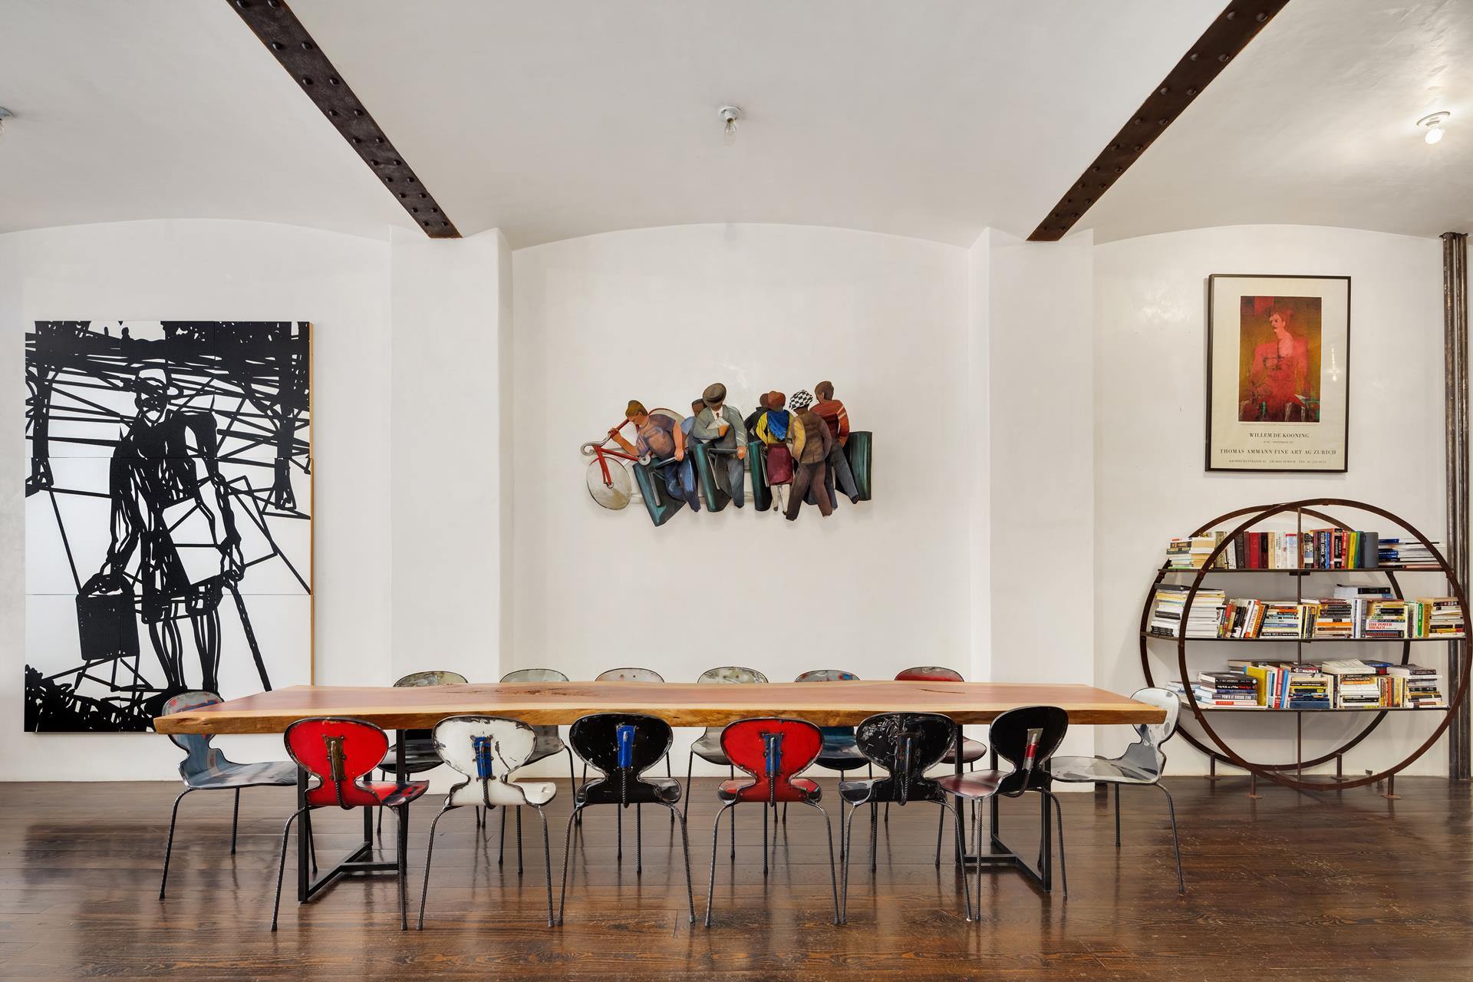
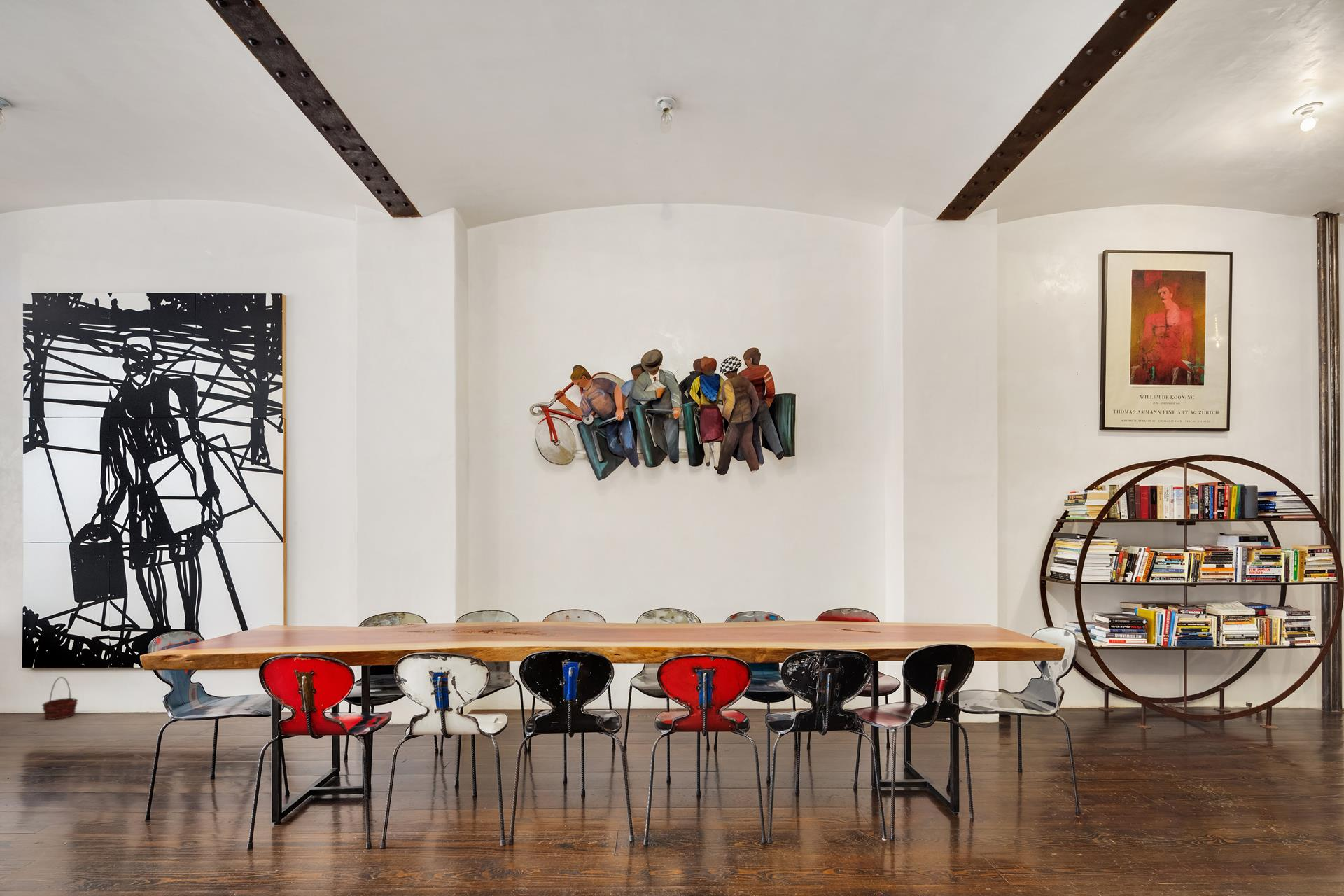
+ basket [41,676,79,720]
